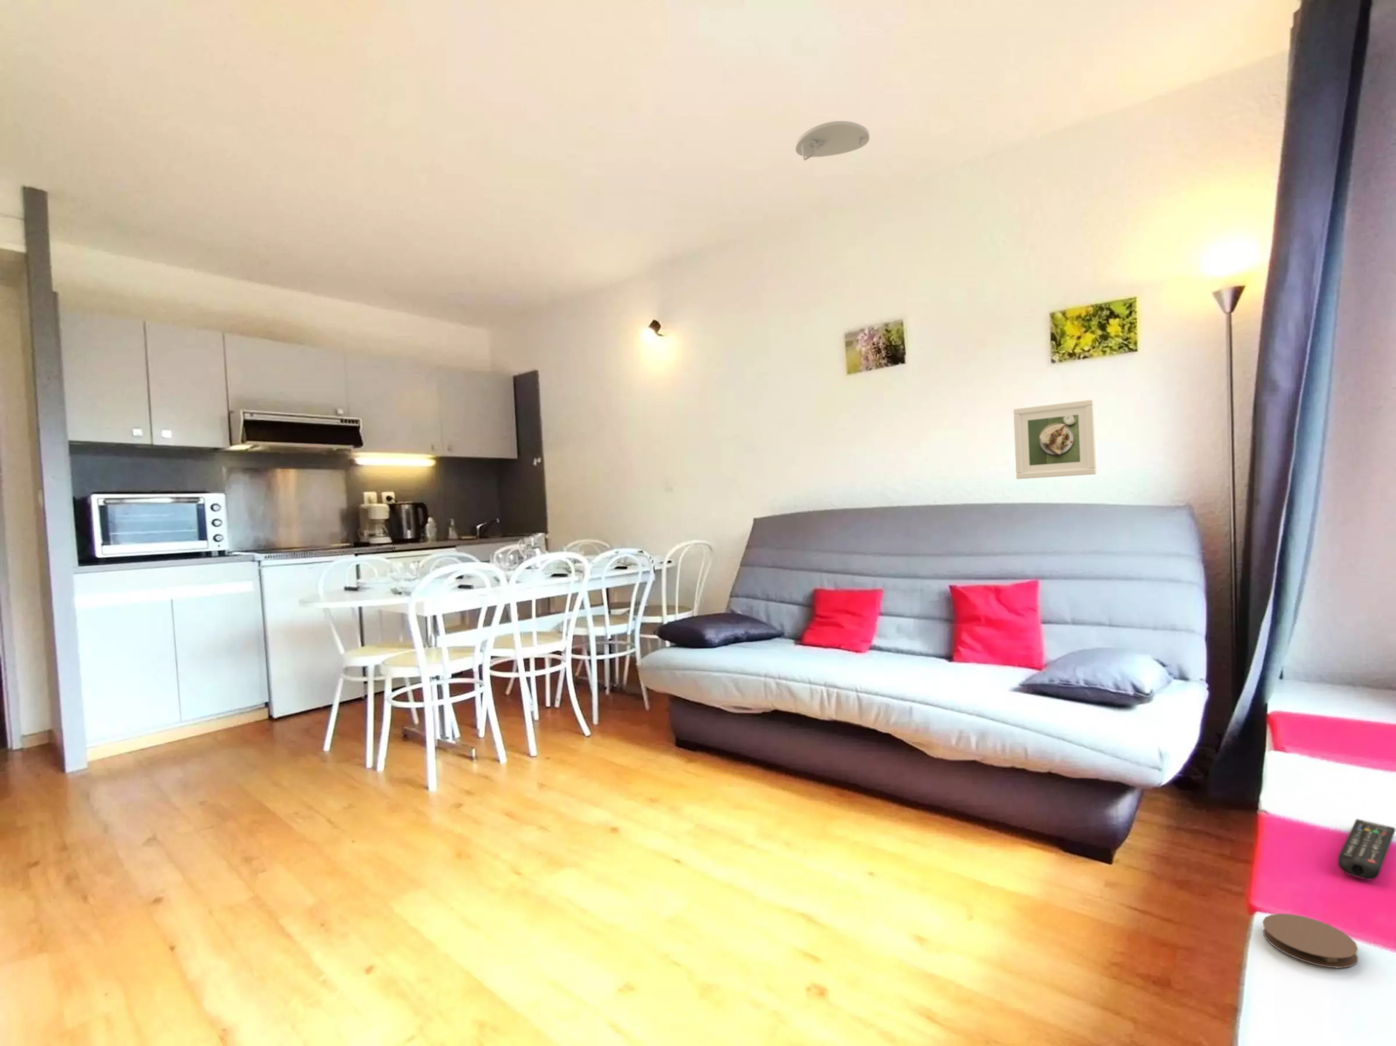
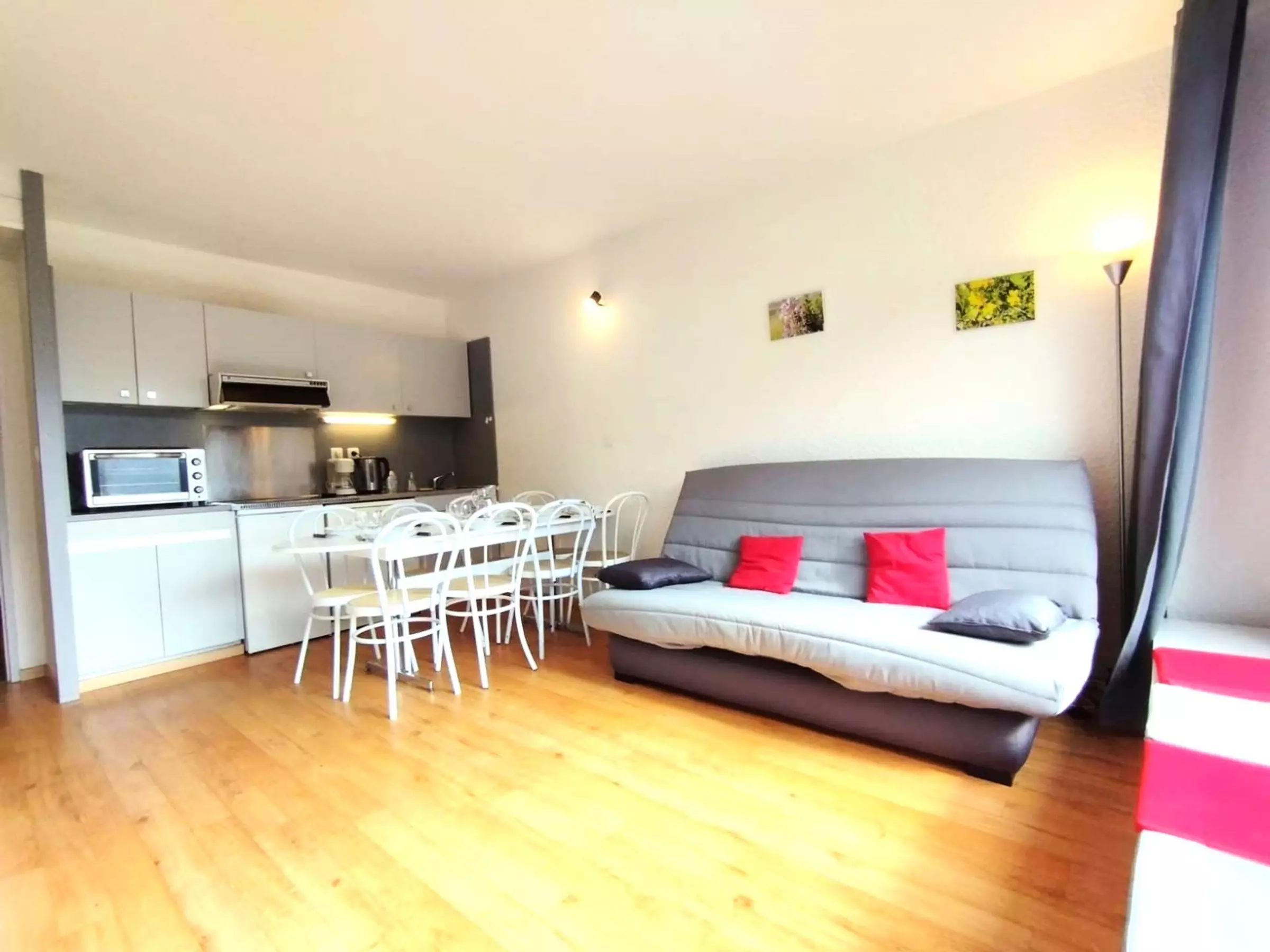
- coaster [1262,913,1359,969]
- remote control [1337,819,1396,881]
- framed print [1012,399,1097,480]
- smoke detector [795,120,871,162]
